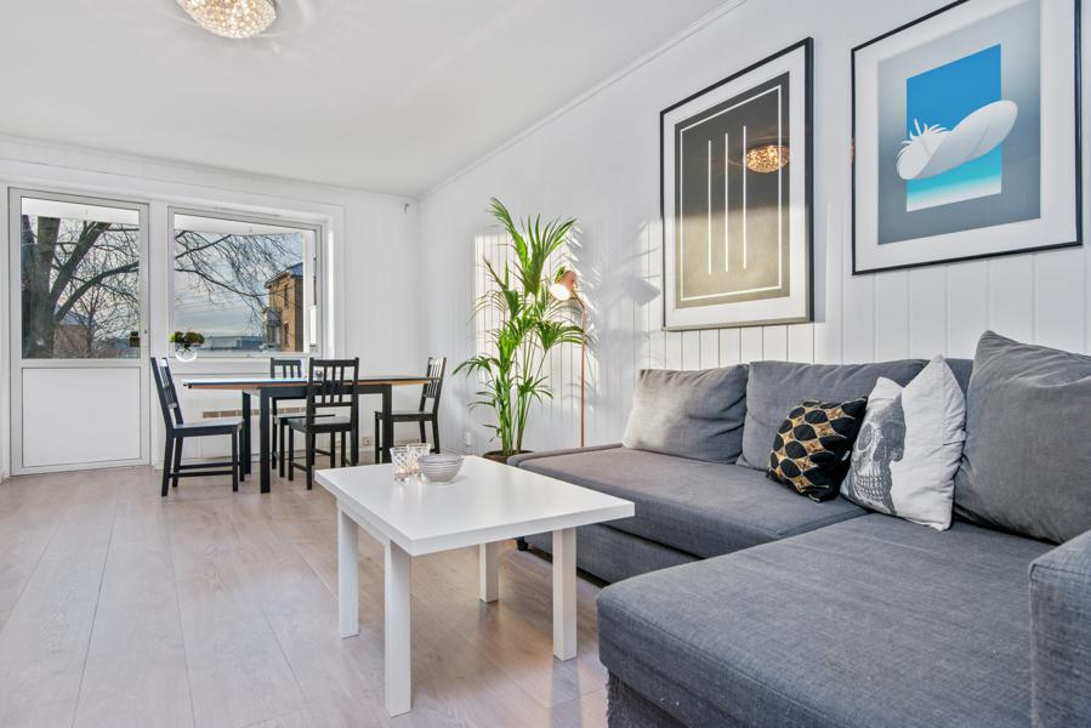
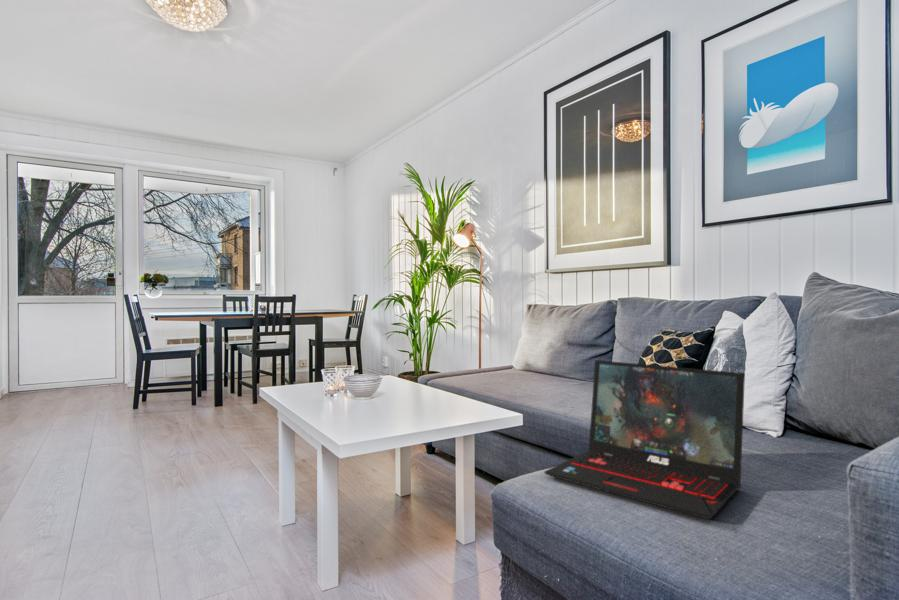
+ laptop [544,359,746,520]
